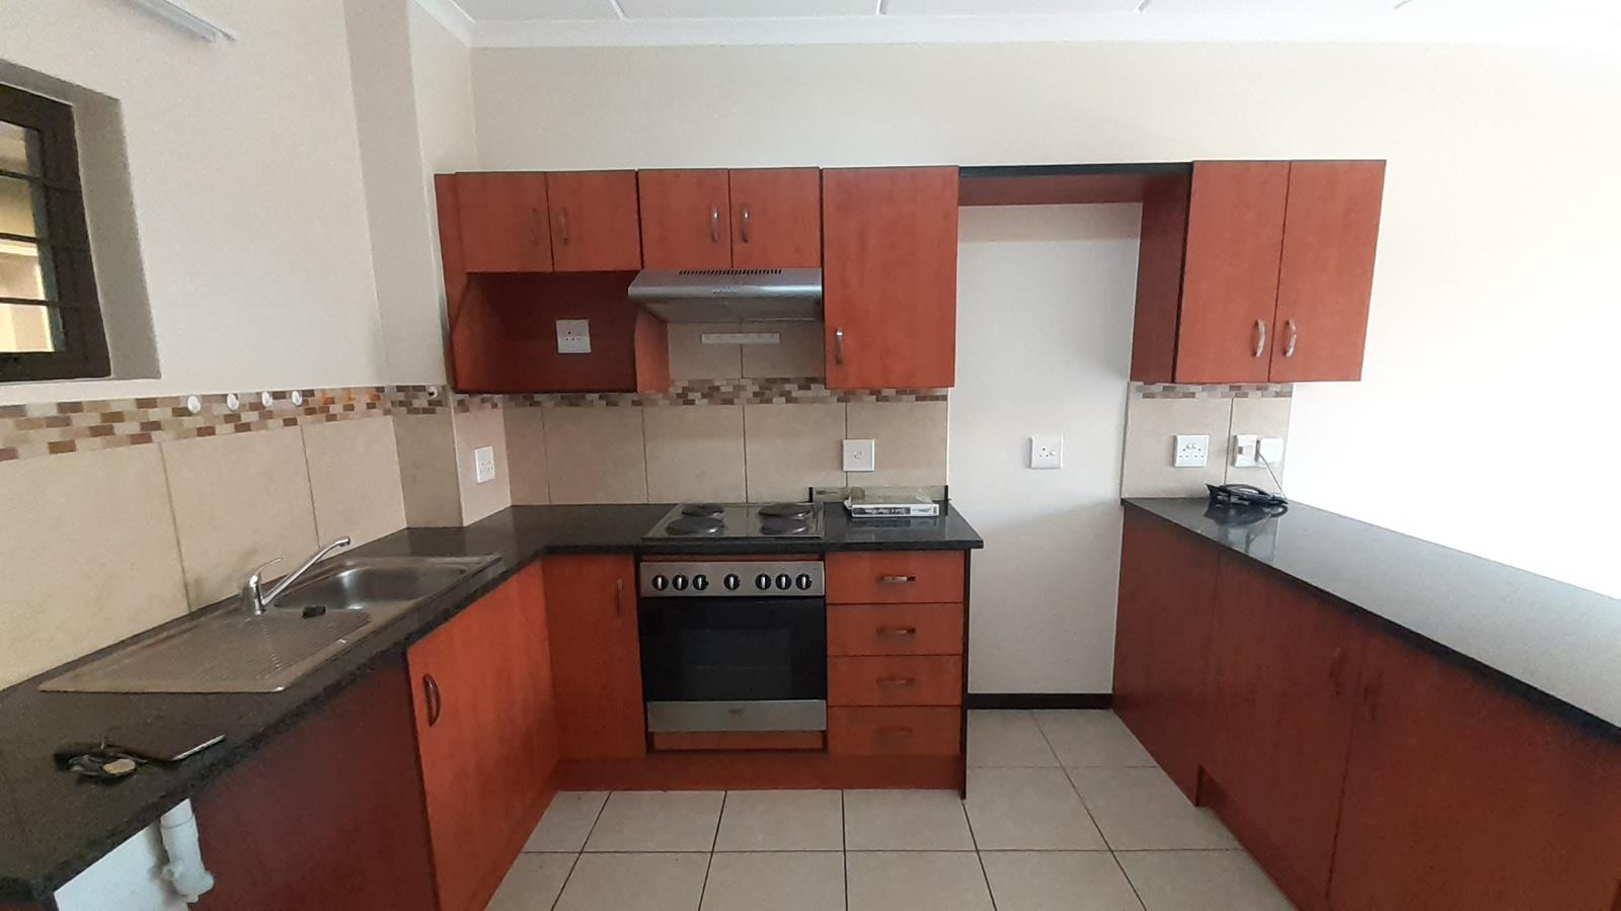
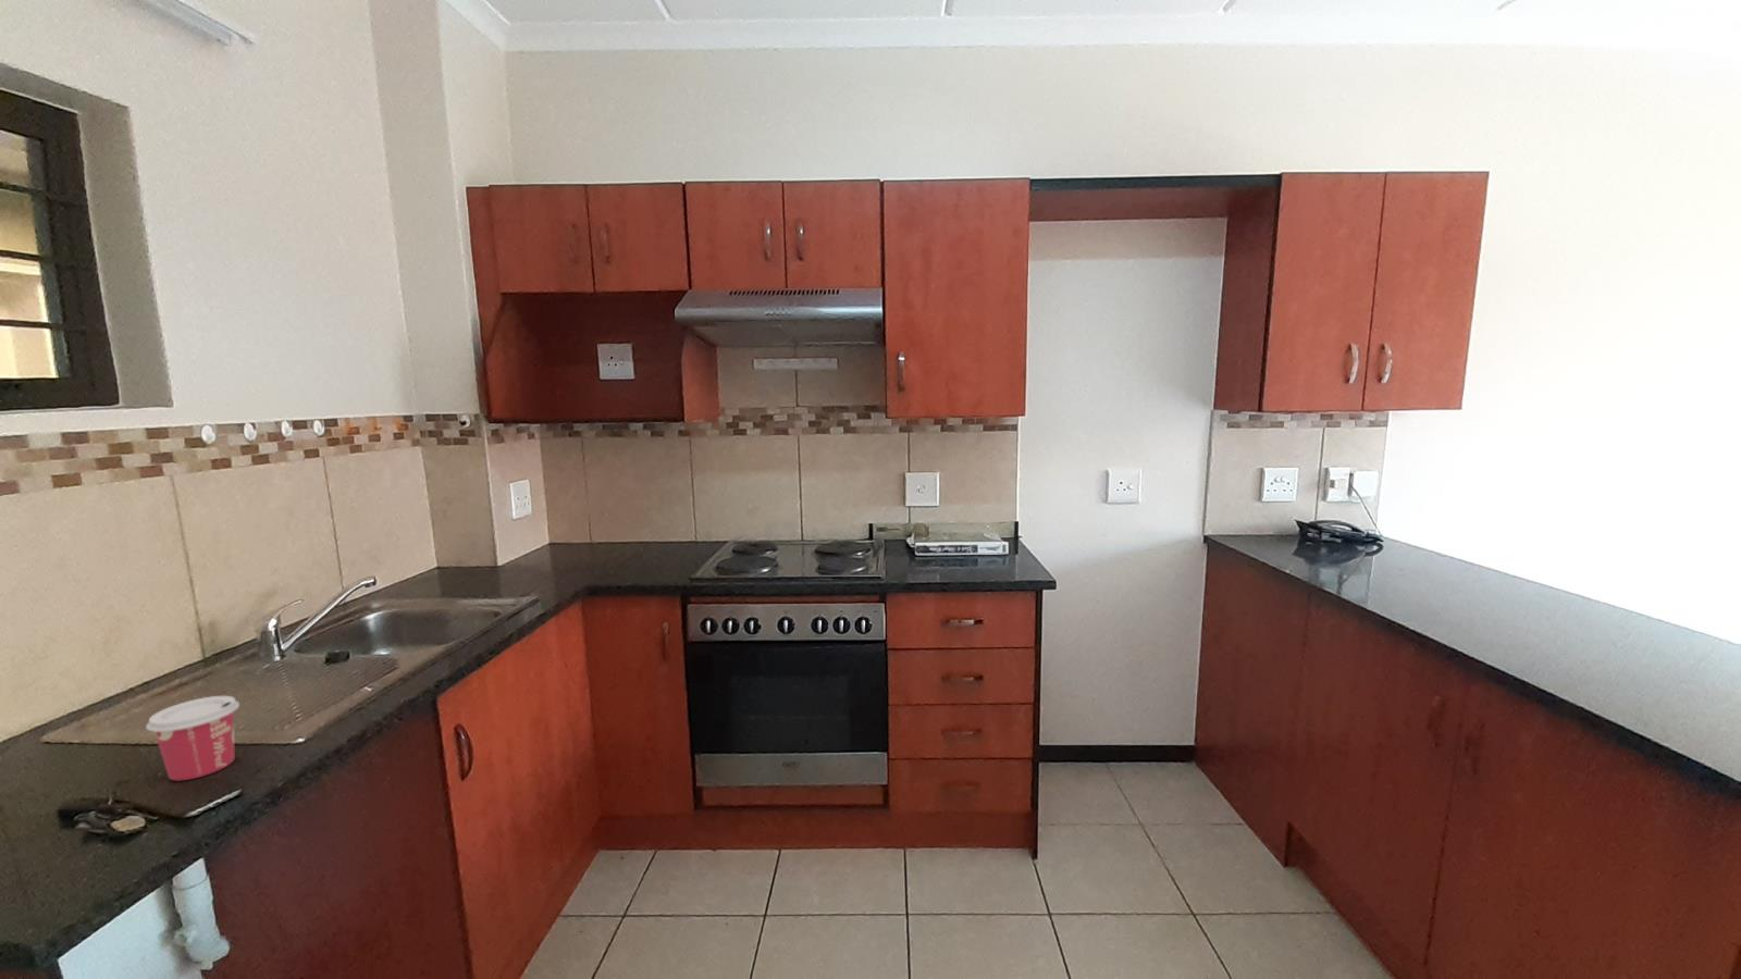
+ cup [145,695,240,782]
